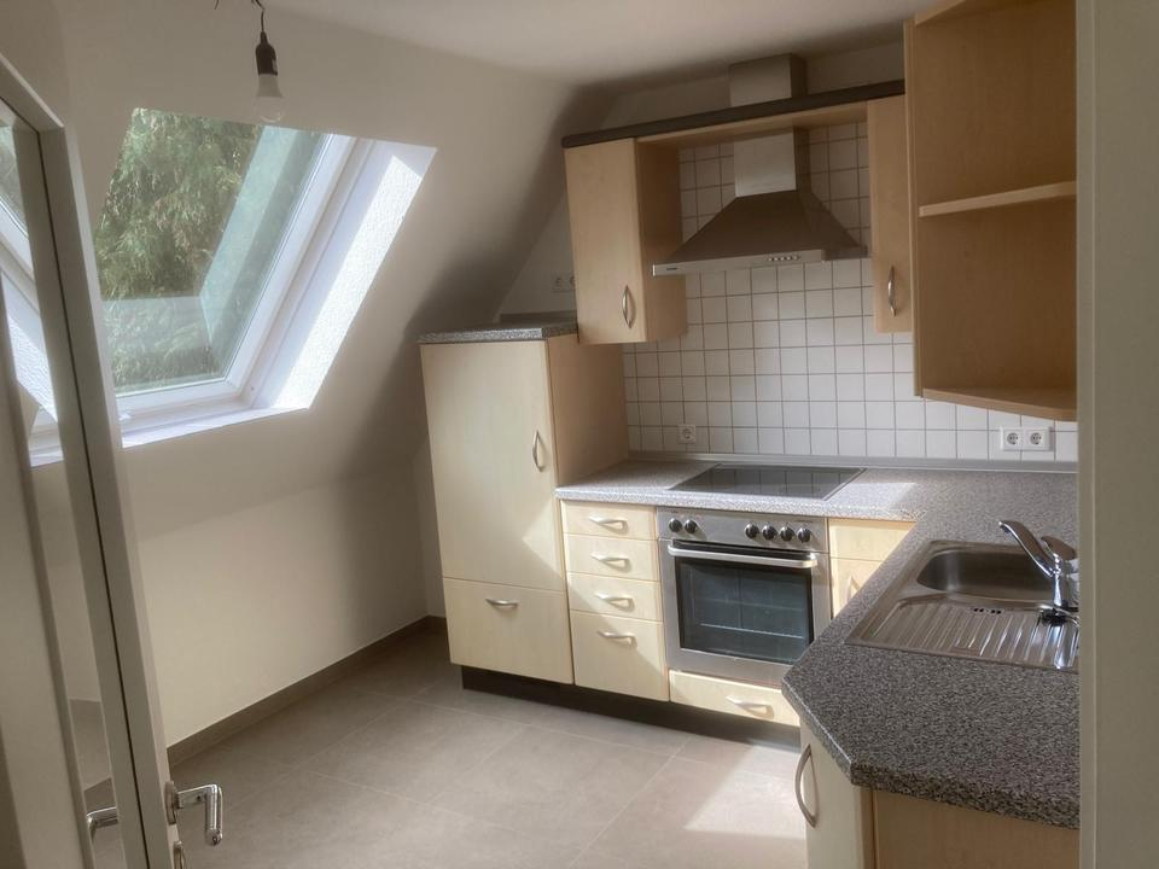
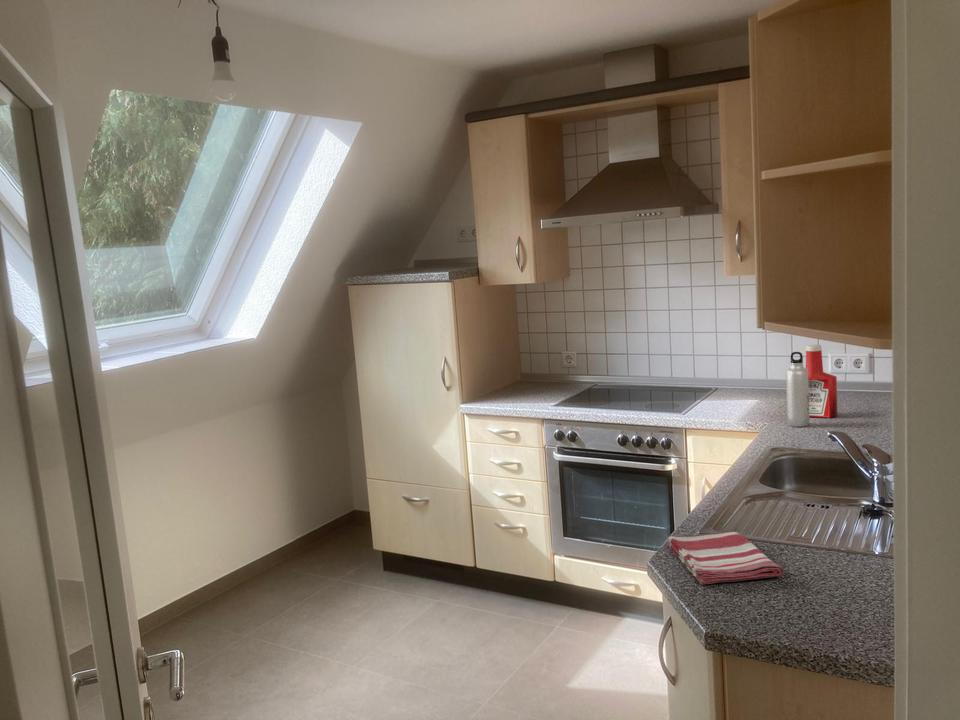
+ soap bottle [805,344,838,419]
+ dish towel [666,530,785,586]
+ water bottle [785,351,810,428]
